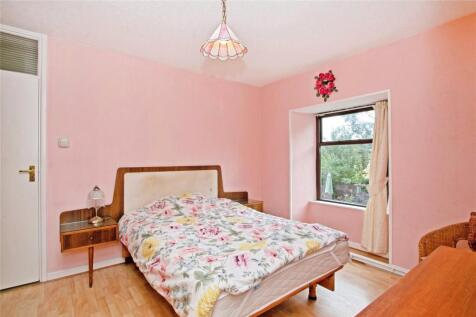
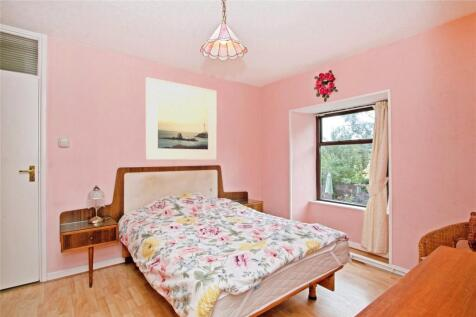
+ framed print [145,76,218,161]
